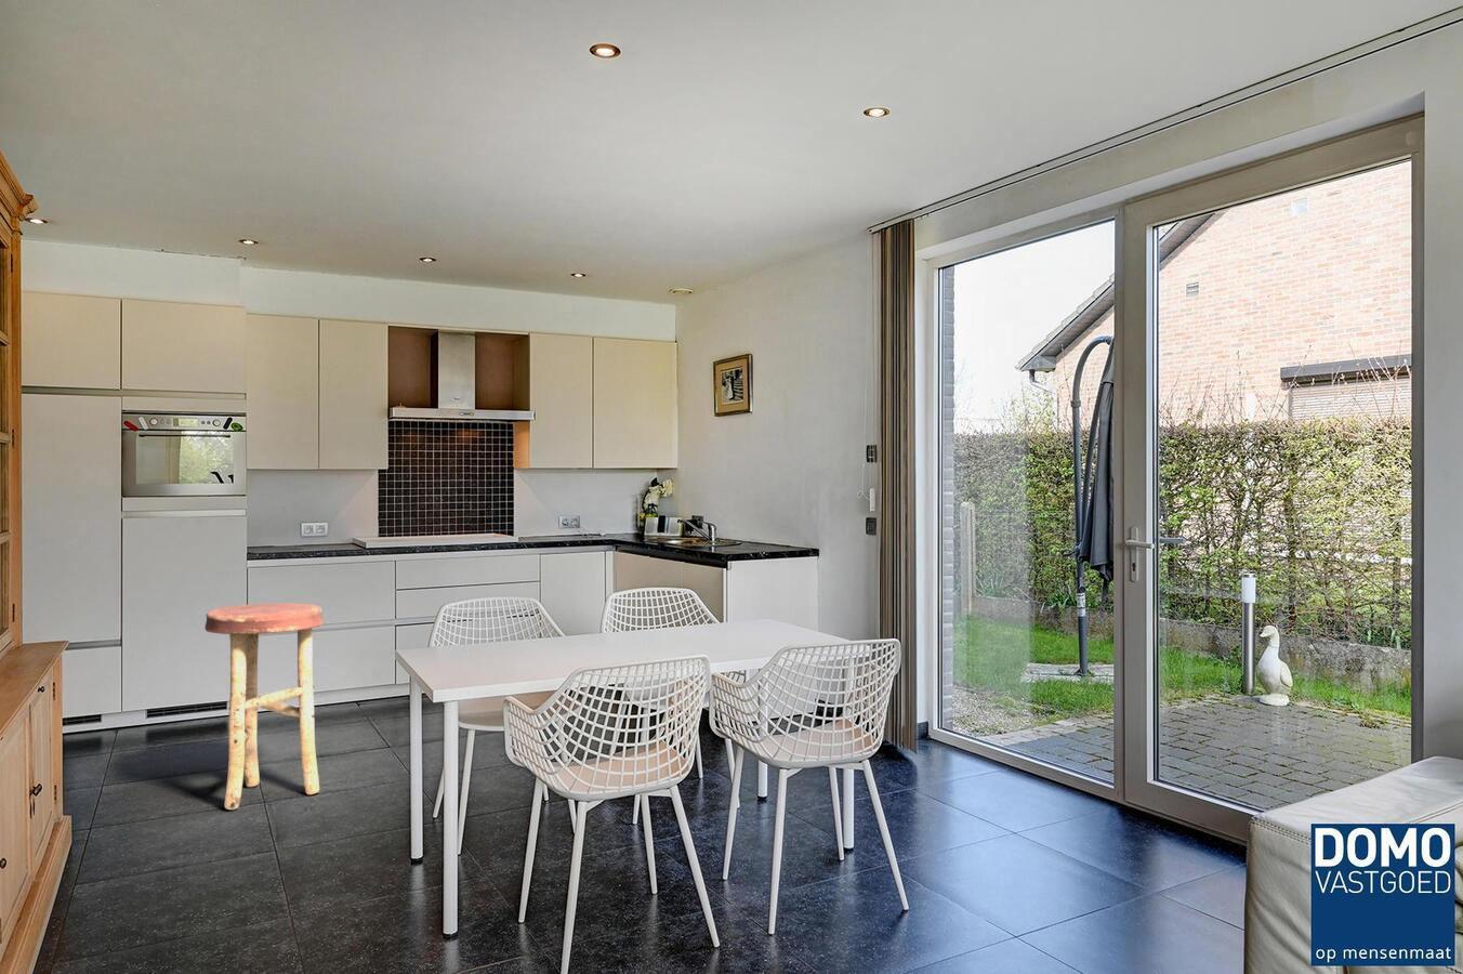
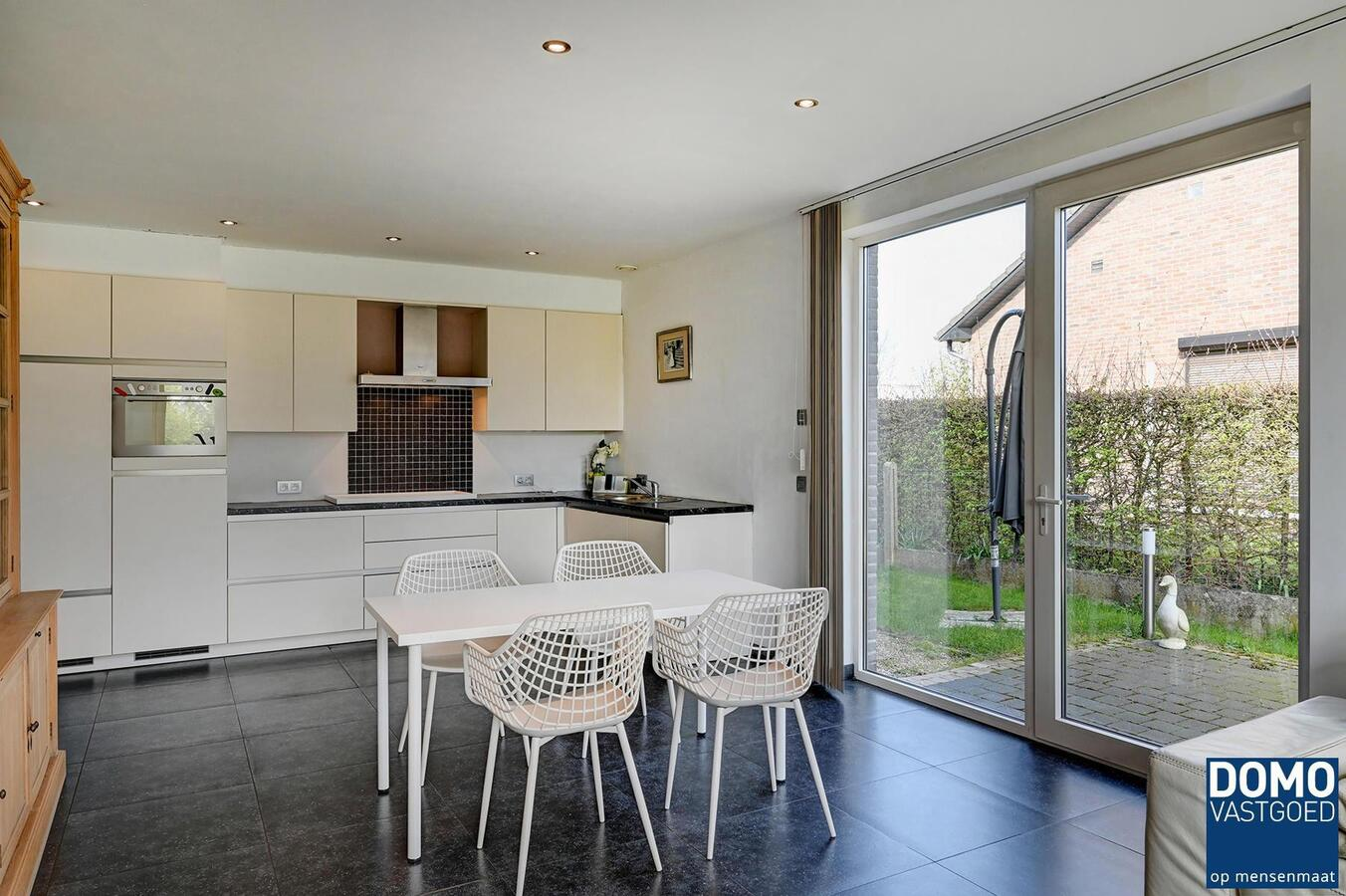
- stool [203,603,326,811]
